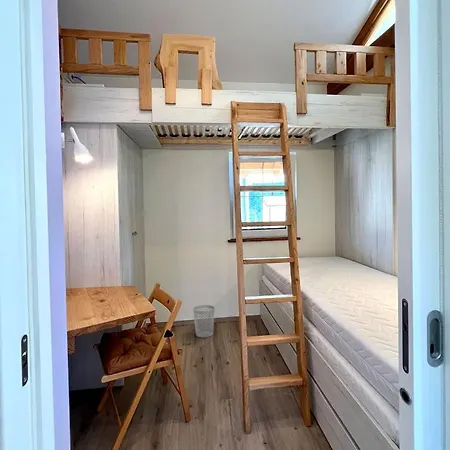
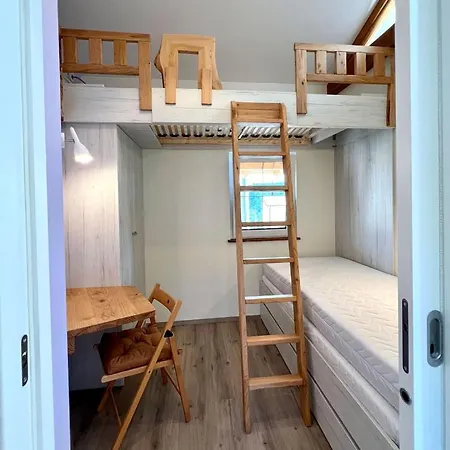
- wastebasket [192,304,215,338]
